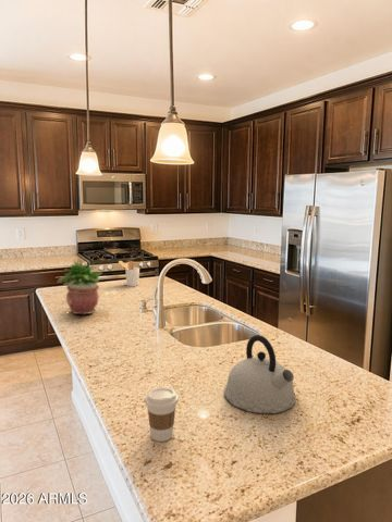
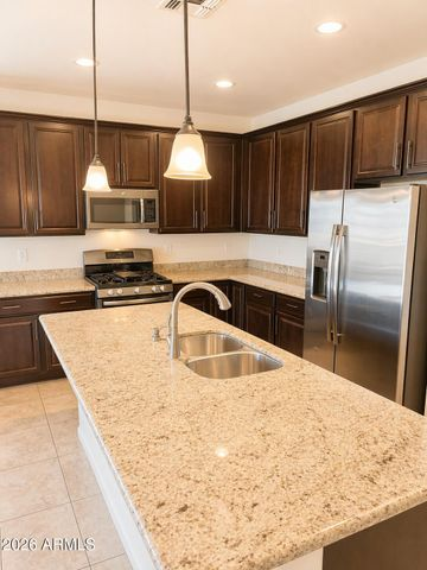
- utensil holder [118,260,140,287]
- kettle [223,334,297,414]
- potted plant [57,257,103,315]
- coffee cup [144,386,180,443]
